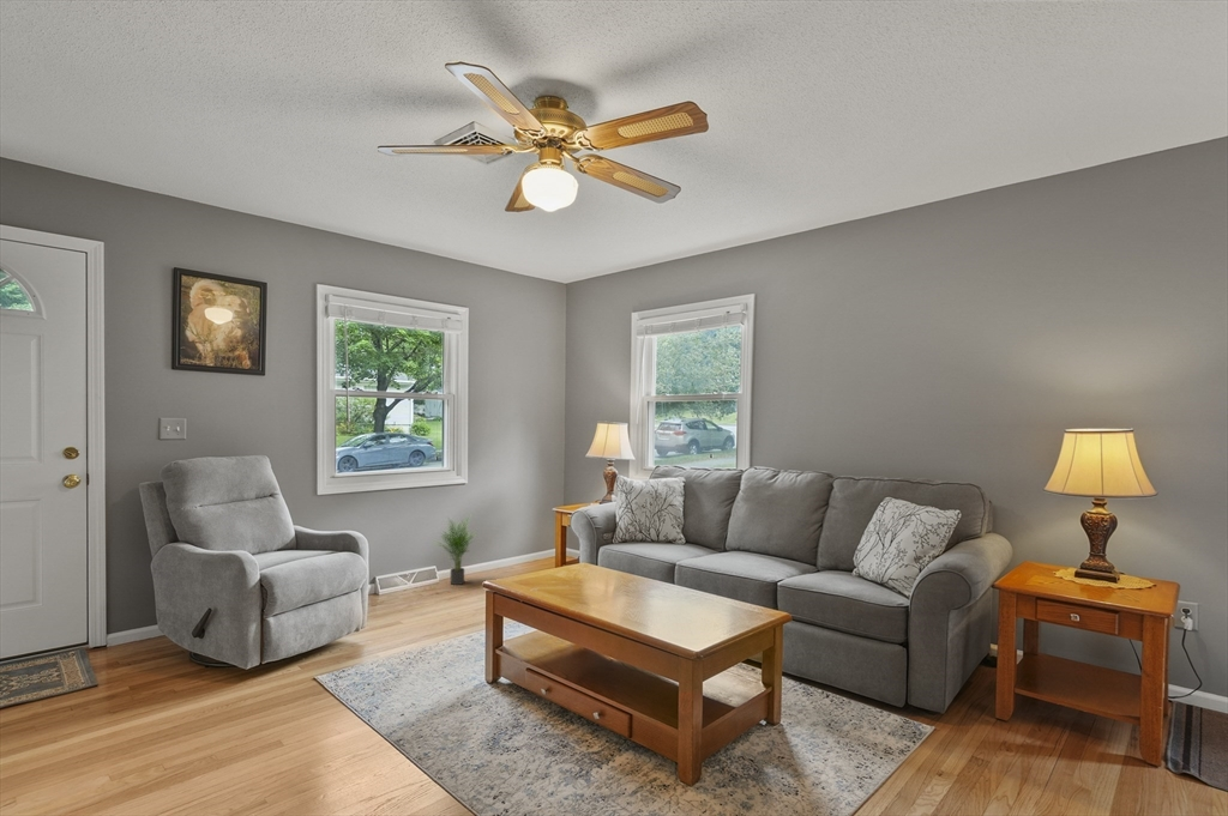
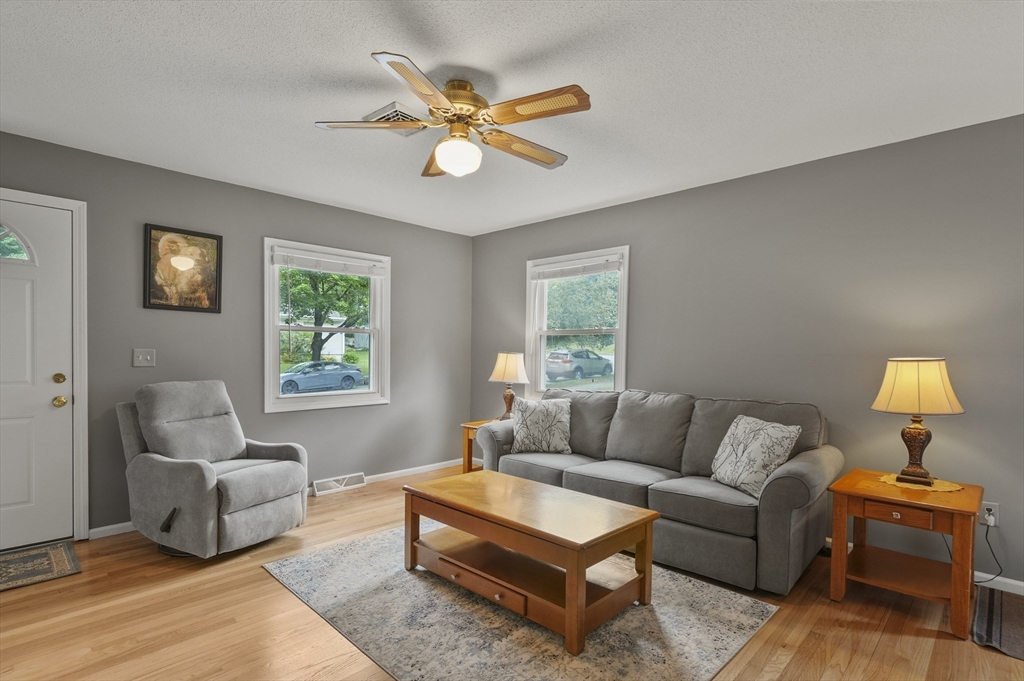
- potted plant [434,513,477,586]
